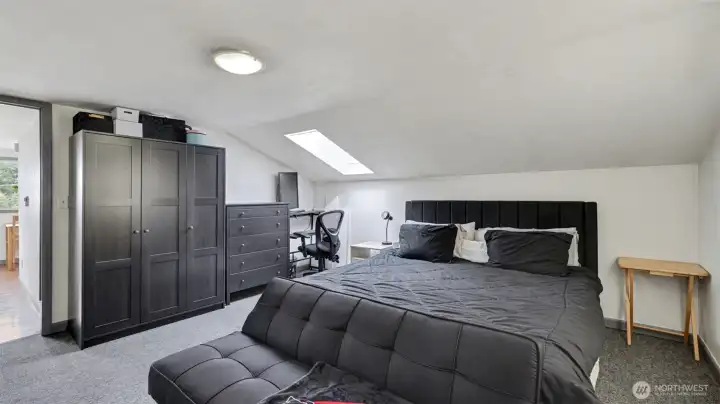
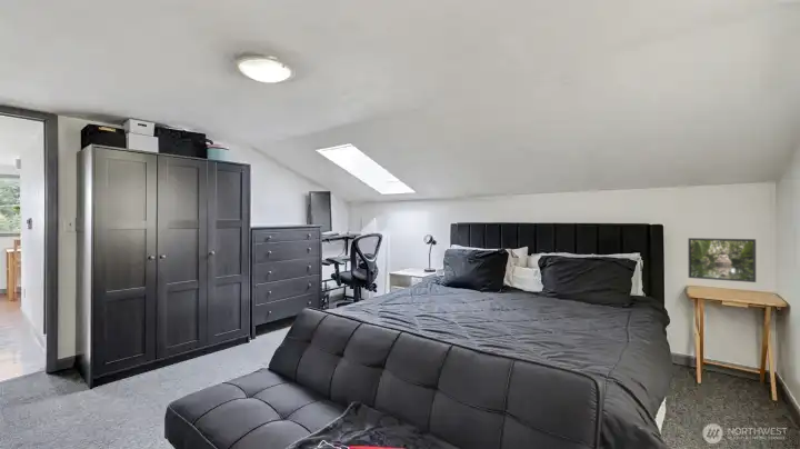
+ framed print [687,237,757,283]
